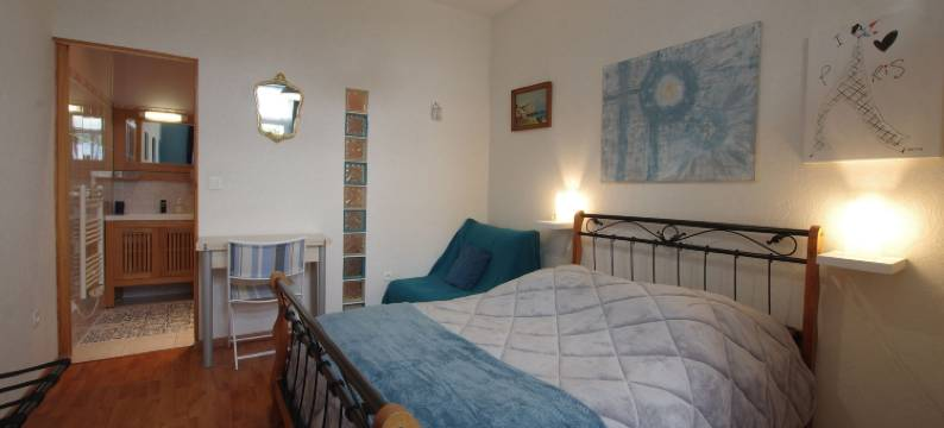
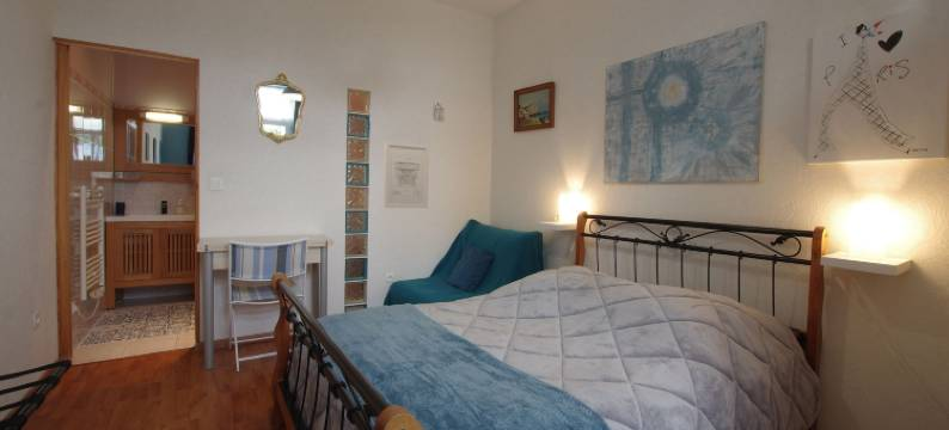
+ wall art [382,140,430,209]
